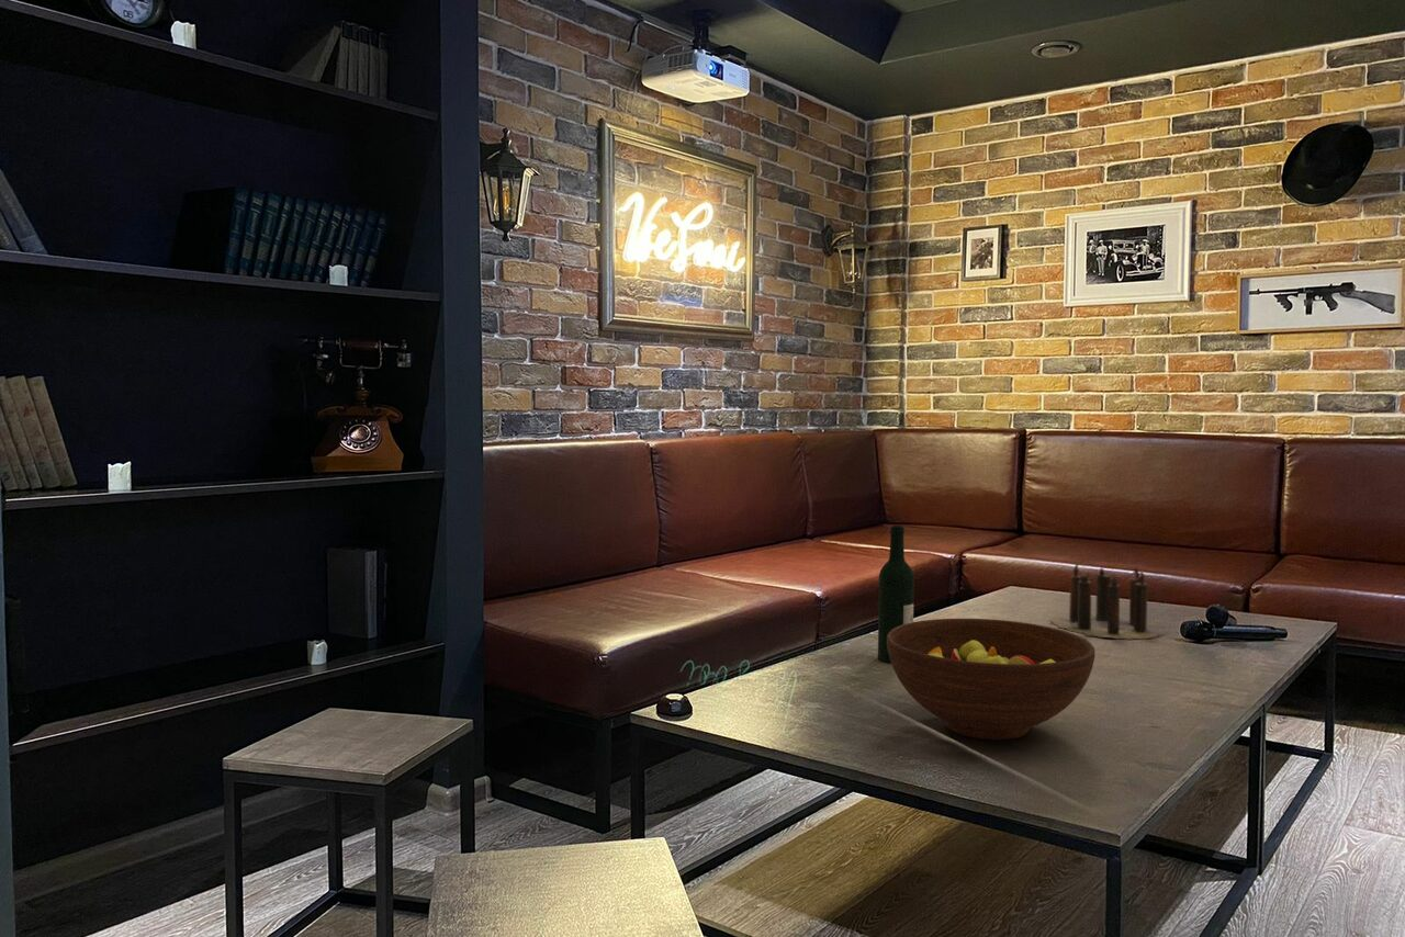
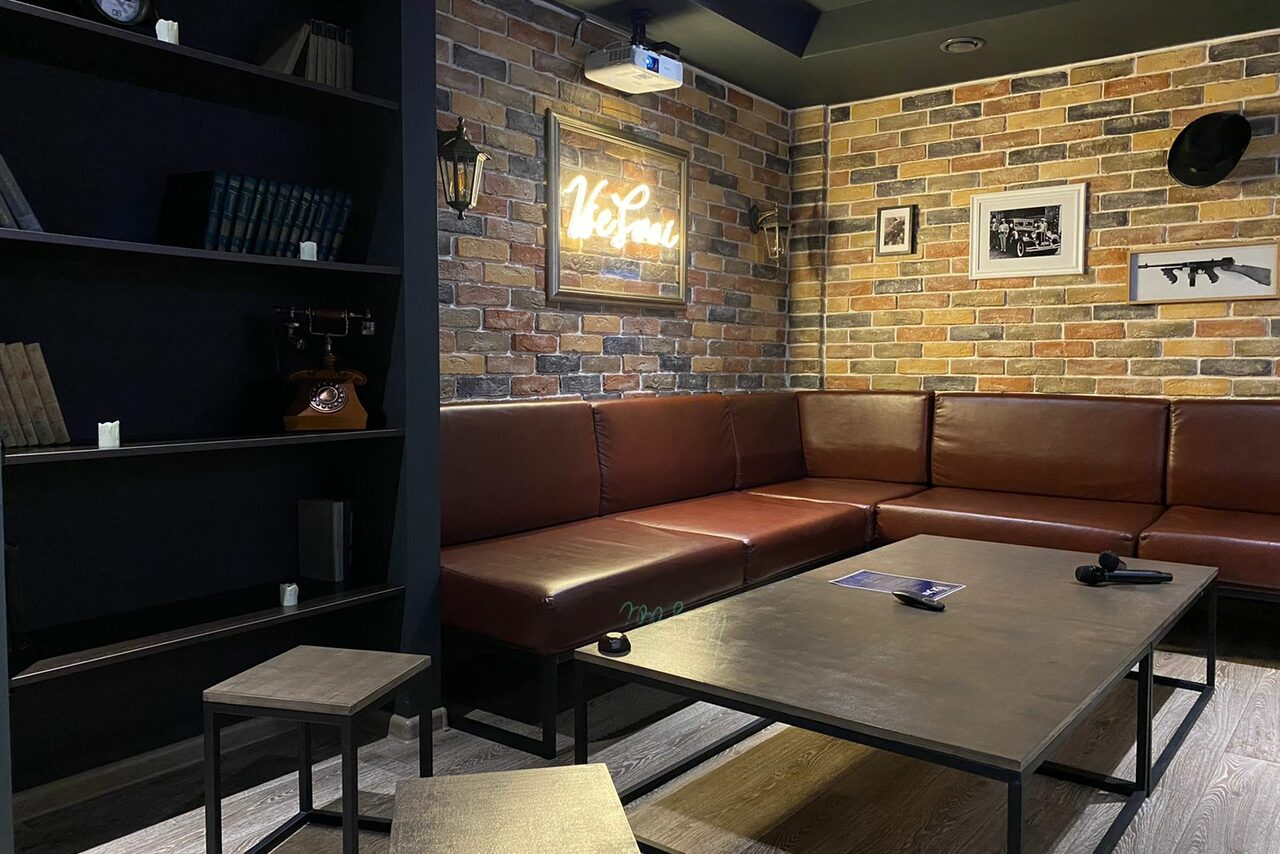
- wine bottle [877,524,915,665]
- candle [1048,563,1170,641]
- fruit bowl [887,618,1095,742]
